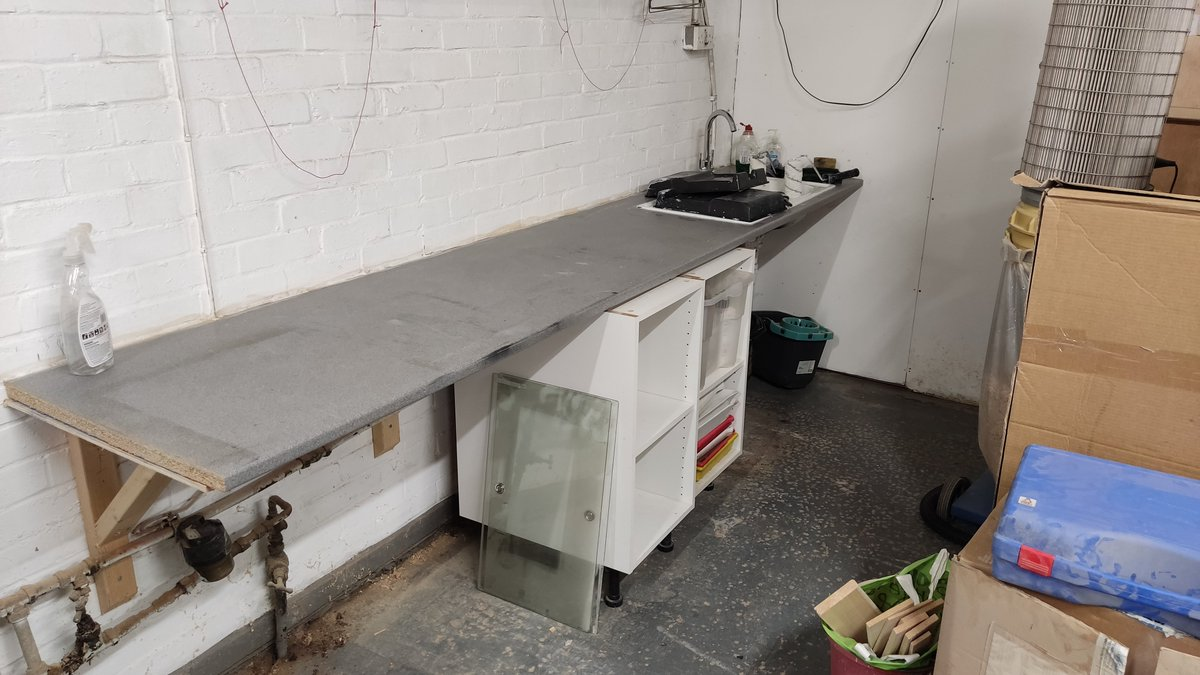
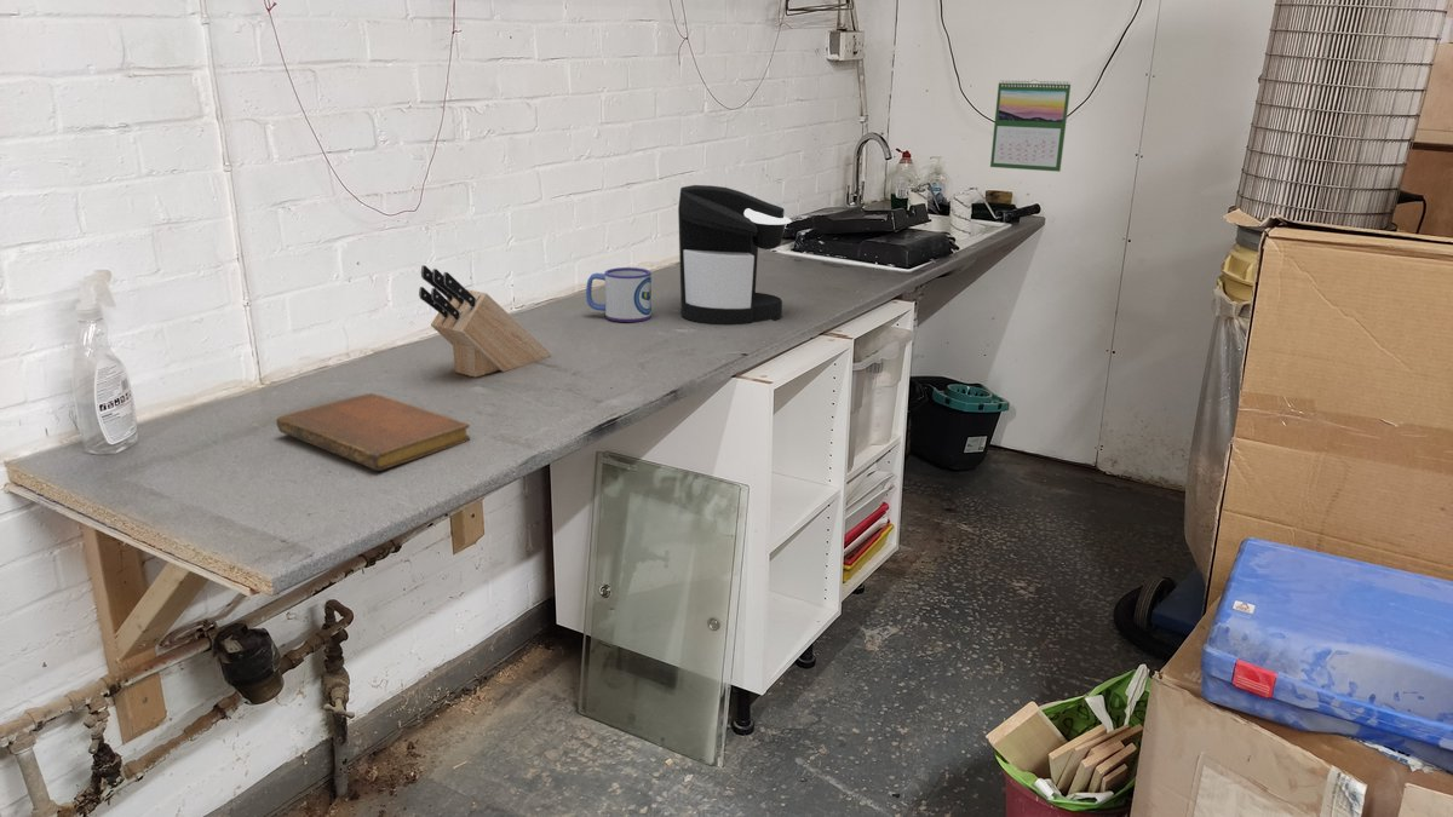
+ mug [585,266,653,323]
+ notebook [275,392,471,472]
+ knife block [418,264,552,379]
+ calendar [989,79,1072,173]
+ coffee maker [677,184,793,326]
